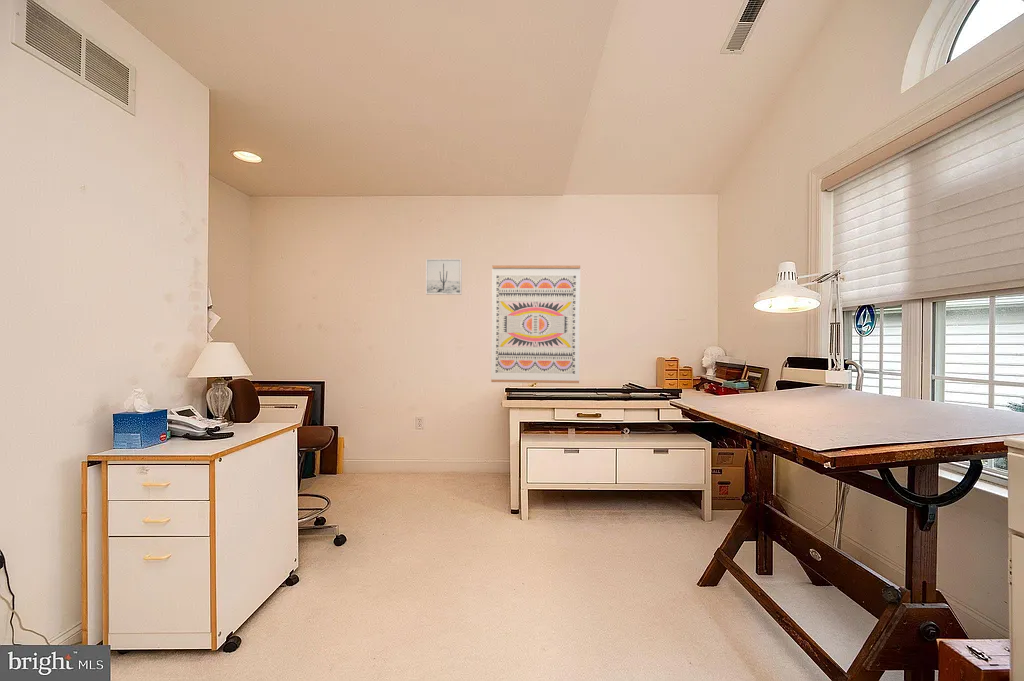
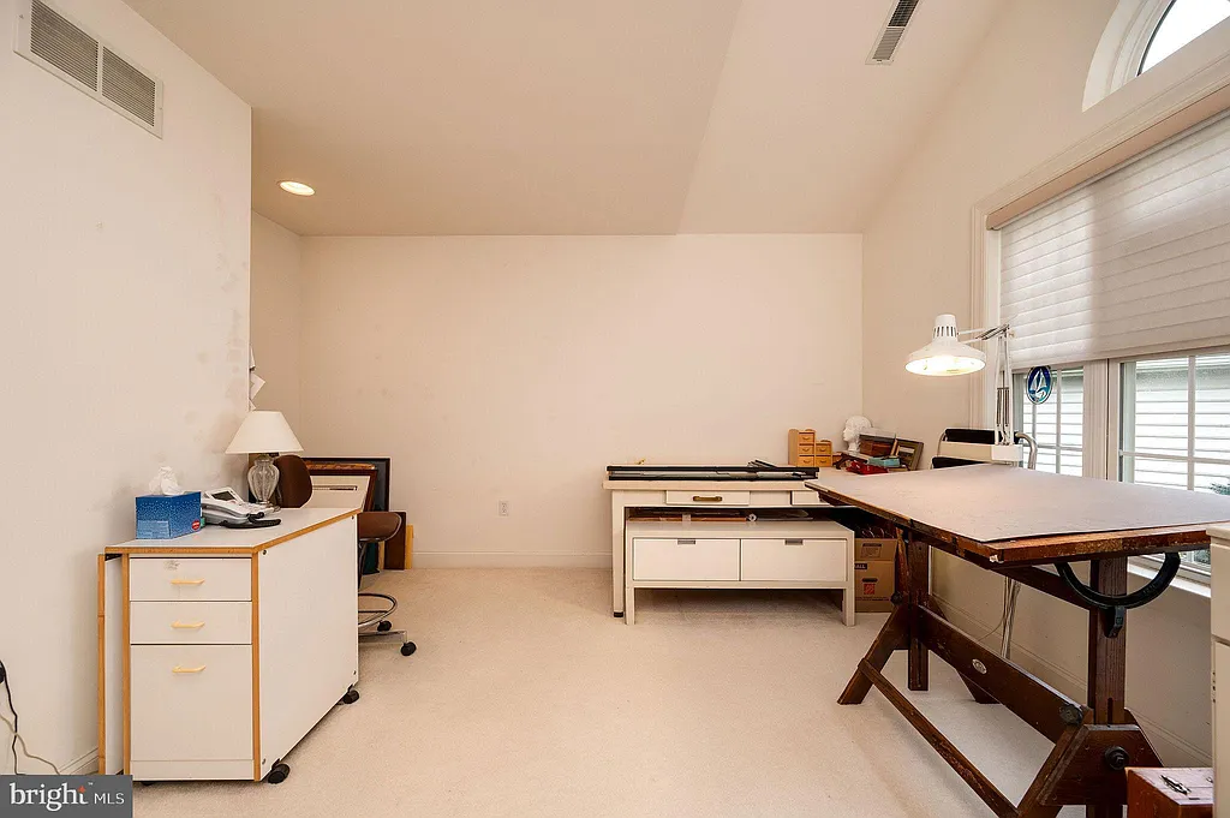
- wall art [490,264,581,384]
- wall art [425,258,463,296]
